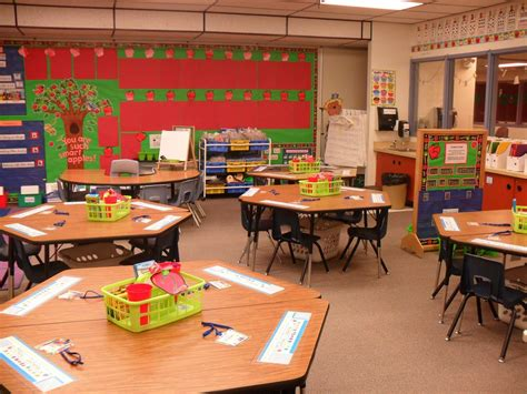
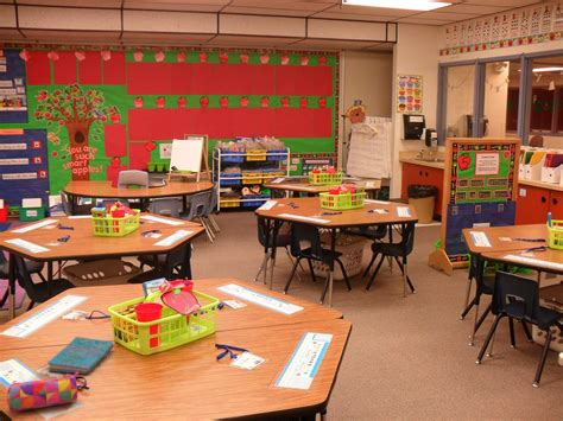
+ pencil case [6,372,80,414]
+ cover [46,336,115,375]
